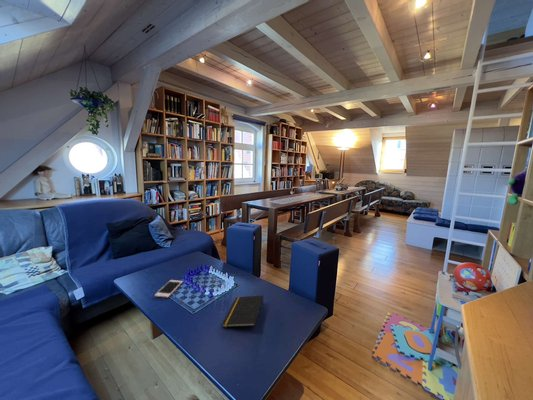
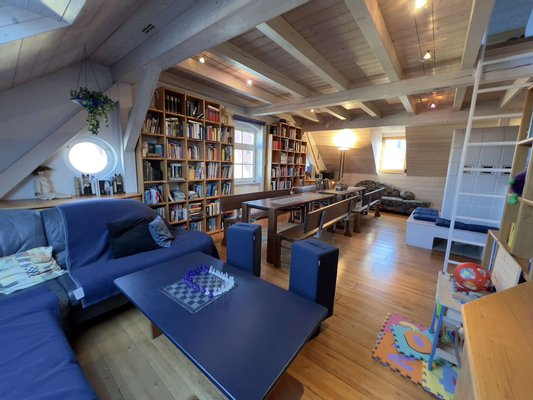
- notepad [221,295,265,328]
- cell phone [154,279,184,299]
